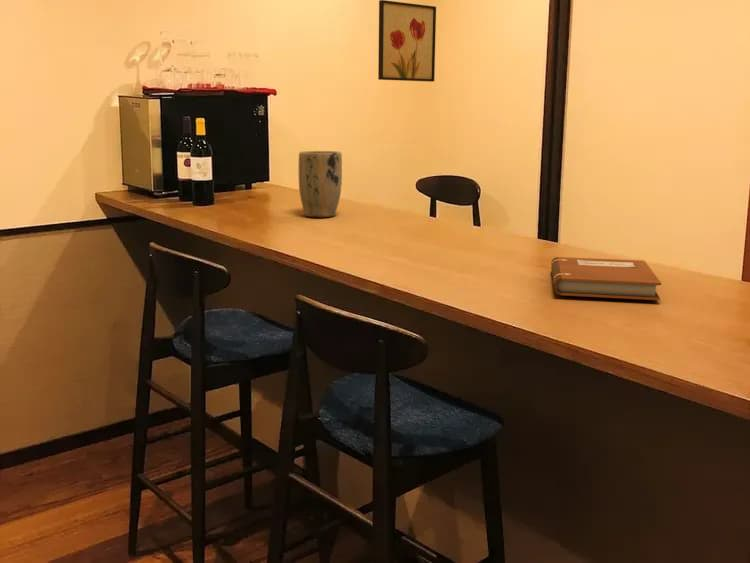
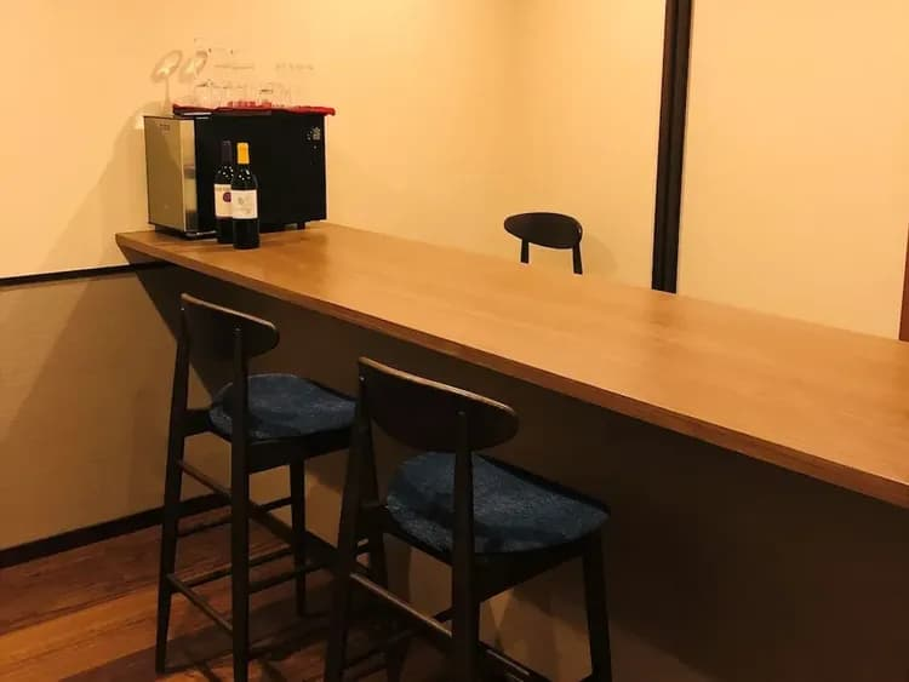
- wall art [377,0,437,83]
- notebook [550,256,662,301]
- plant pot [298,150,343,218]
